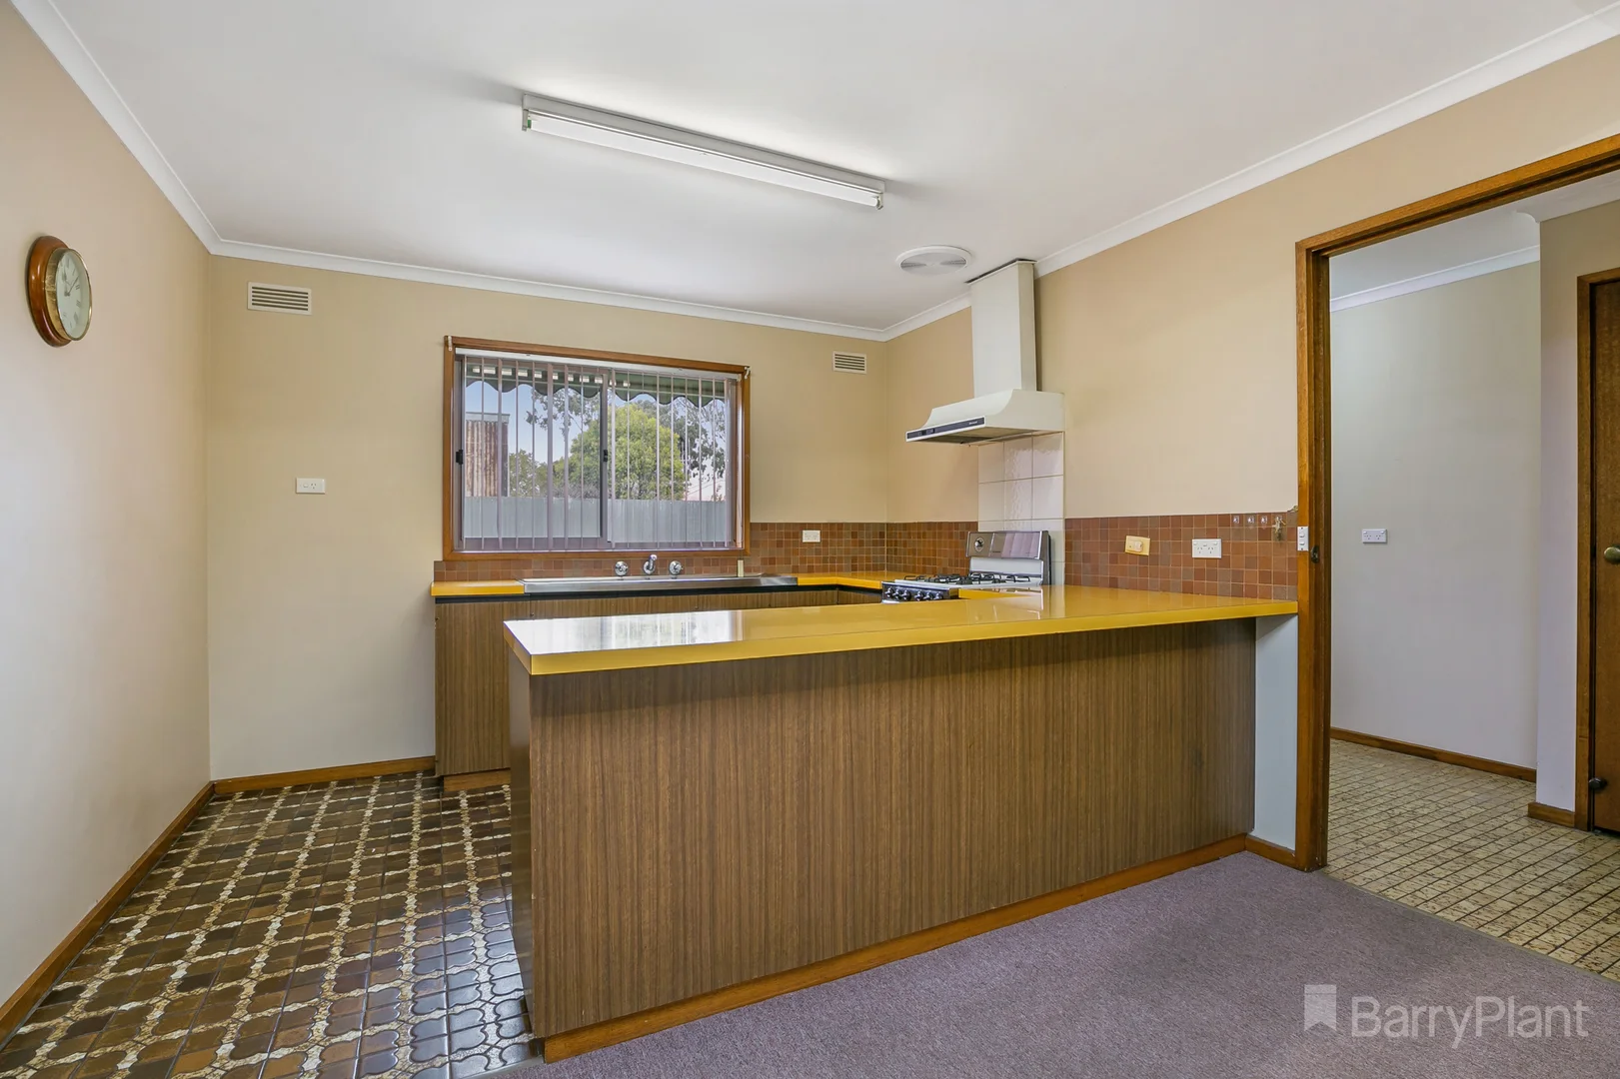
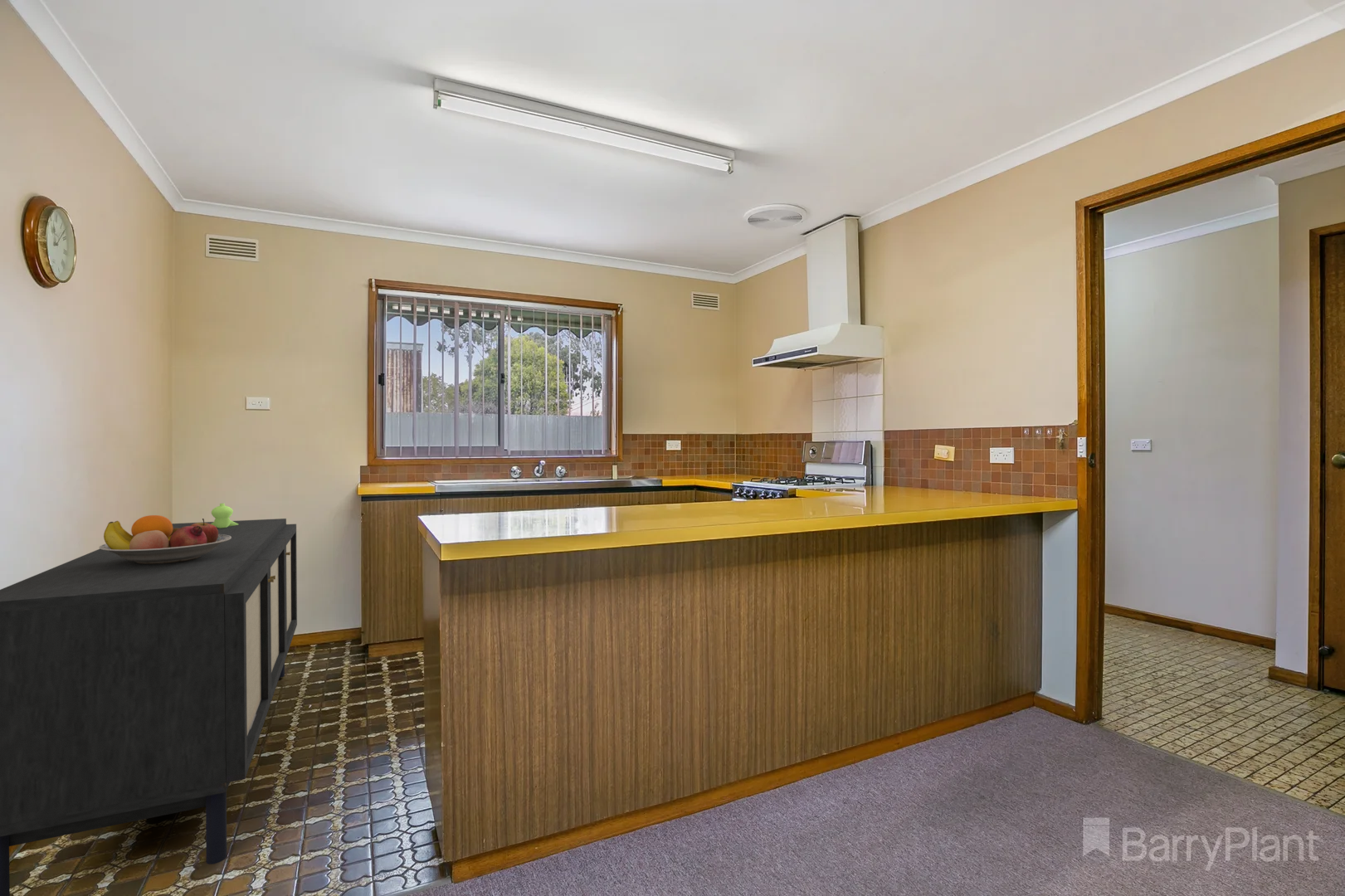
+ vase [211,503,238,528]
+ fruit bowl [99,514,231,564]
+ sideboard [0,518,298,896]
